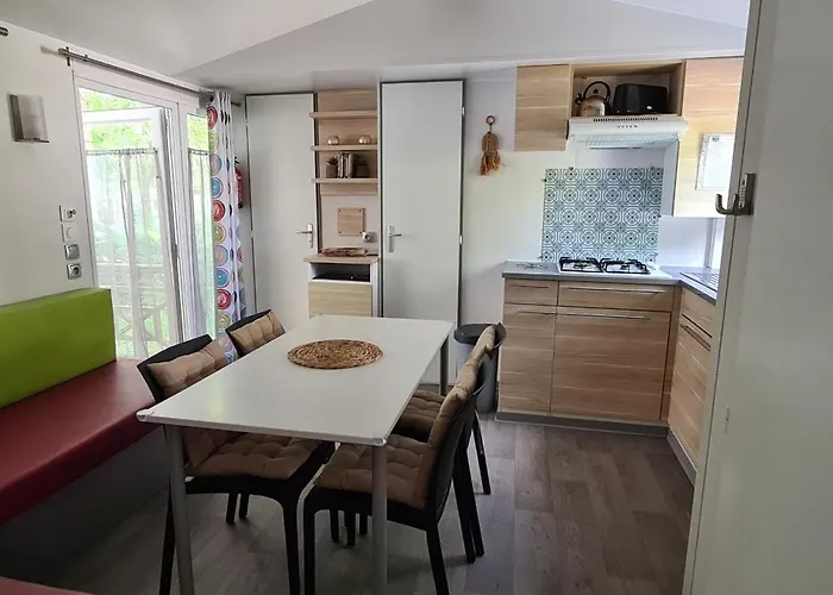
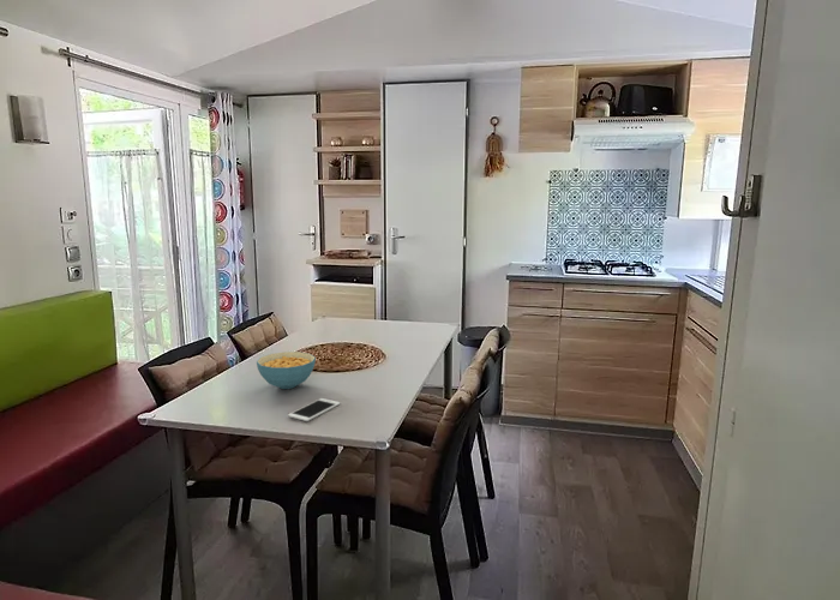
+ cereal bowl [256,350,317,390]
+ cell phone [287,397,342,422]
